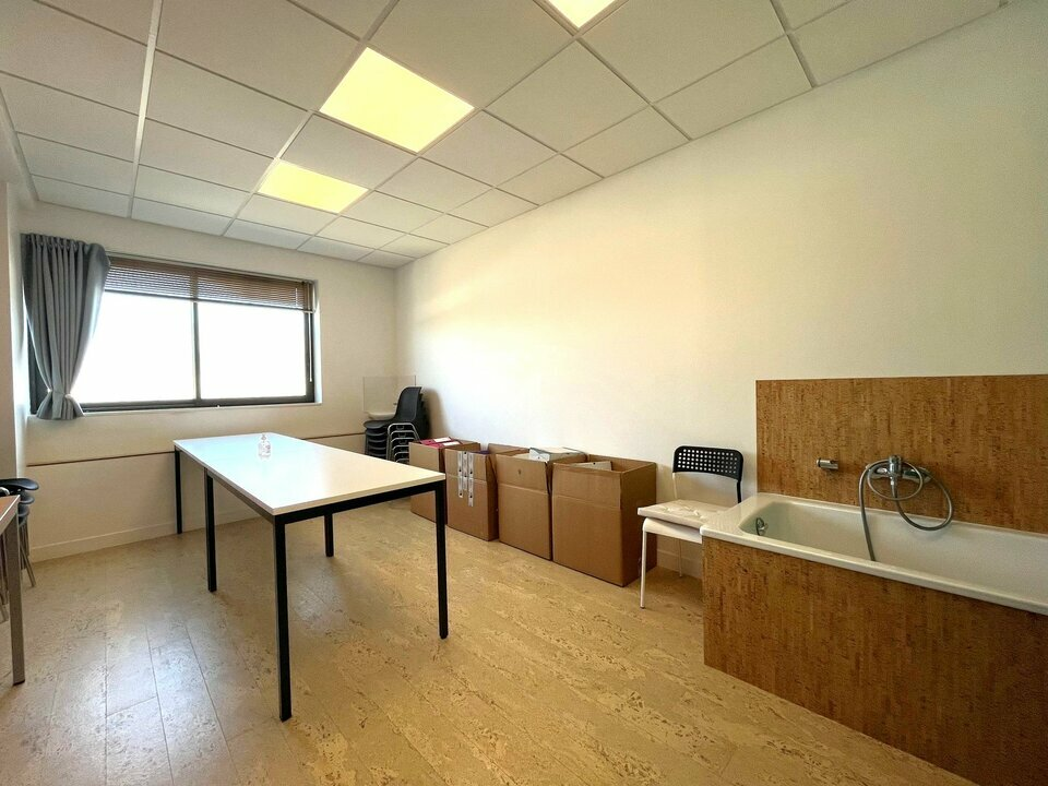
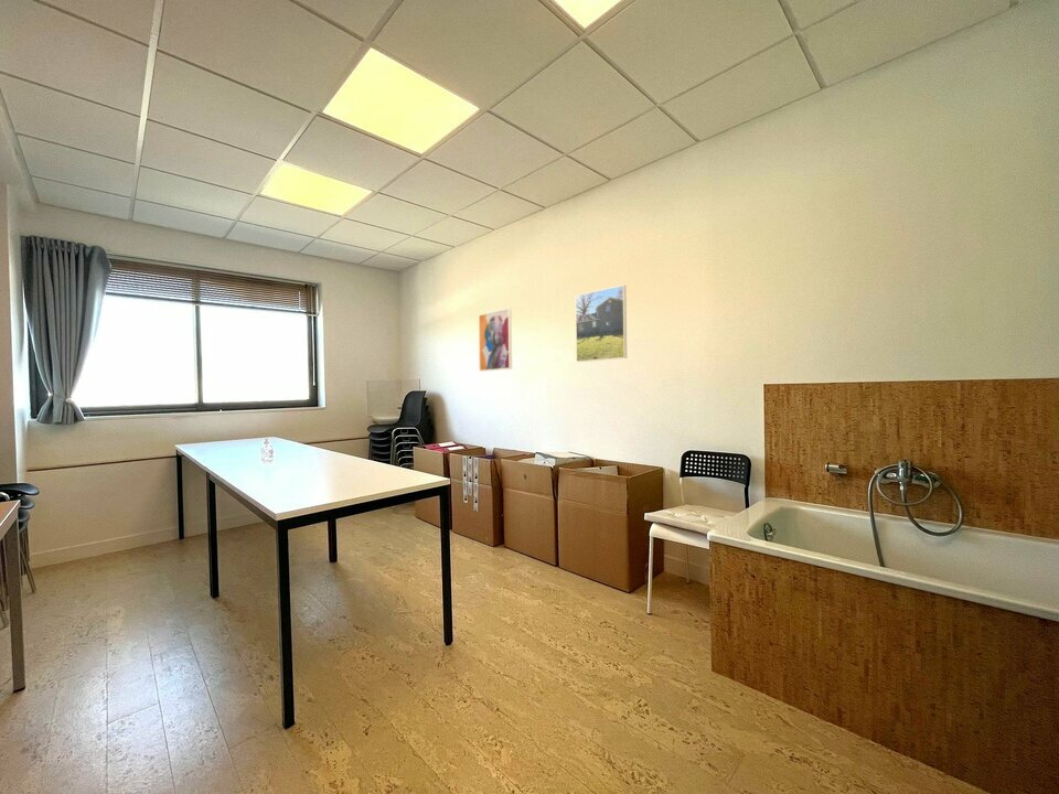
+ wall art [478,307,513,373]
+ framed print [575,285,628,363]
